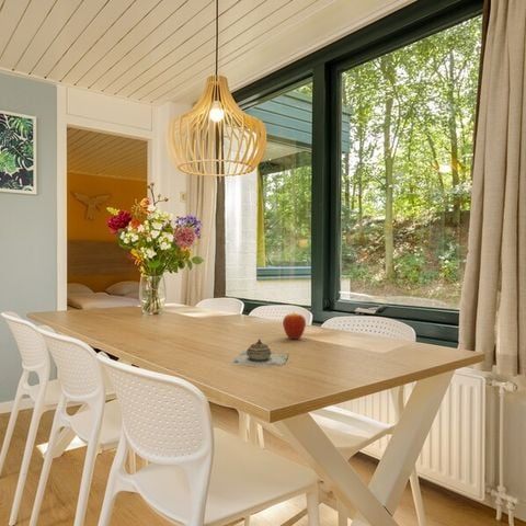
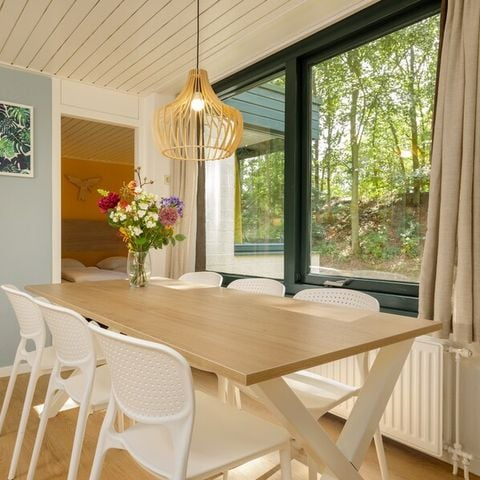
- decorative bowl [230,338,289,368]
- fruit [282,311,307,340]
